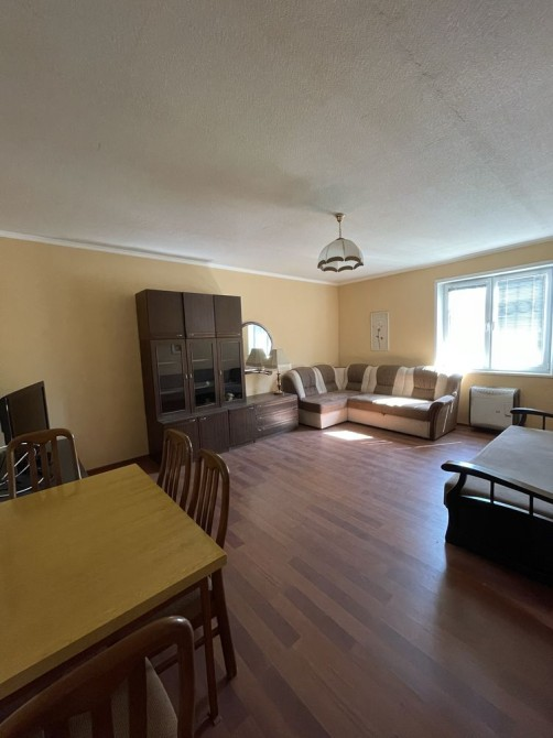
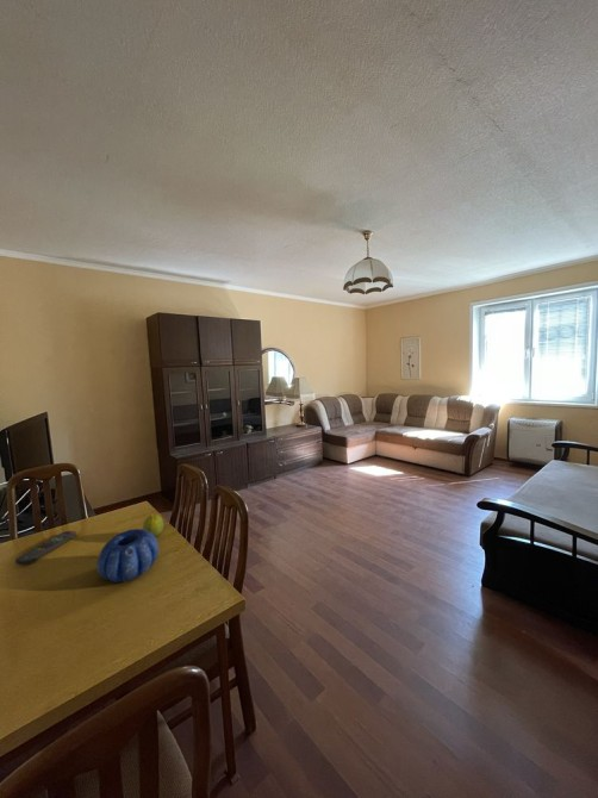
+ fruit [142,513,164,537]
+ decorative bowl [96,528,160,584]
+ remote control [14,530,77,566]
